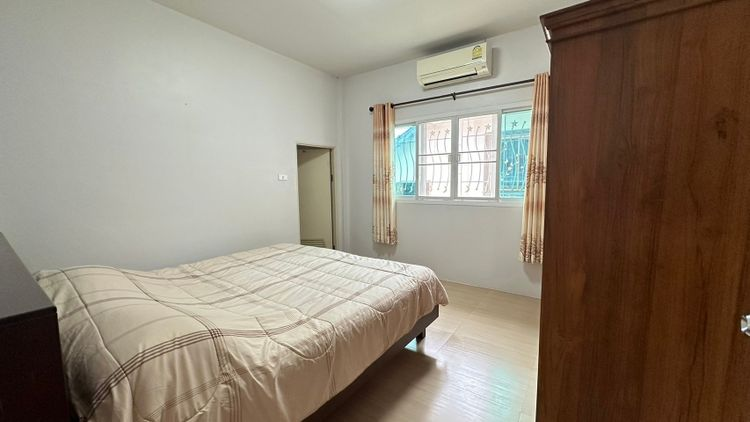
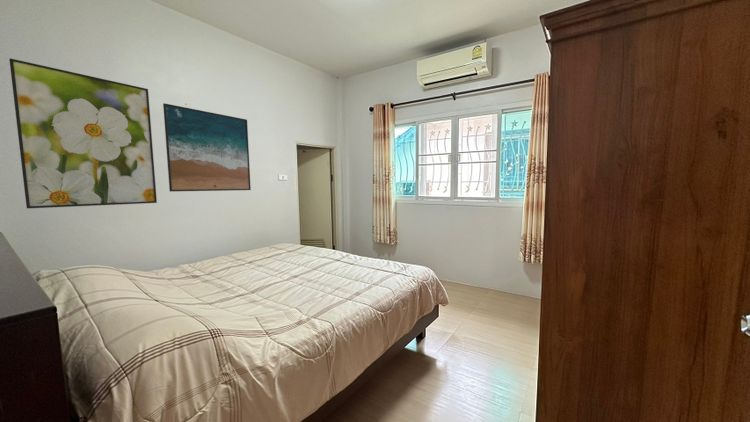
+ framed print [162,102,252,192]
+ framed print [8,57,158,209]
